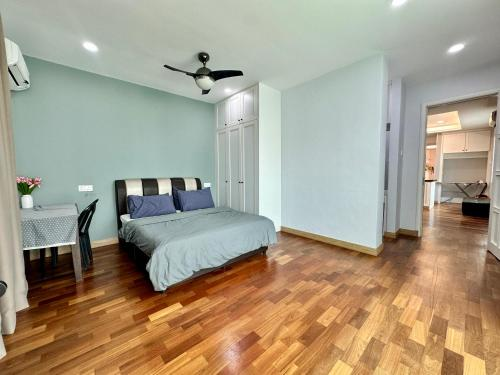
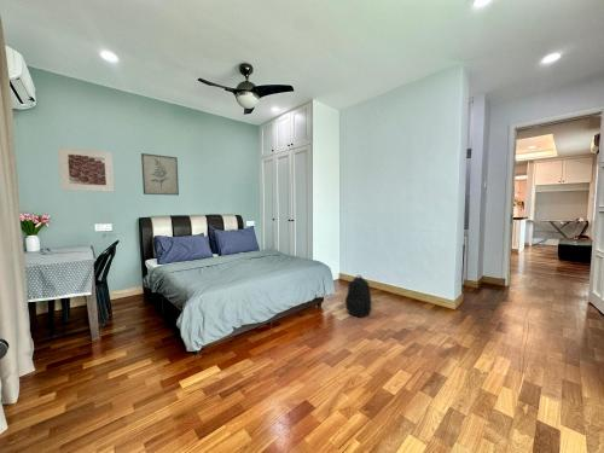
+ backpack [344,274,373,319]
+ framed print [57,145,116,193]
+ wall art [140,152,180,196]
